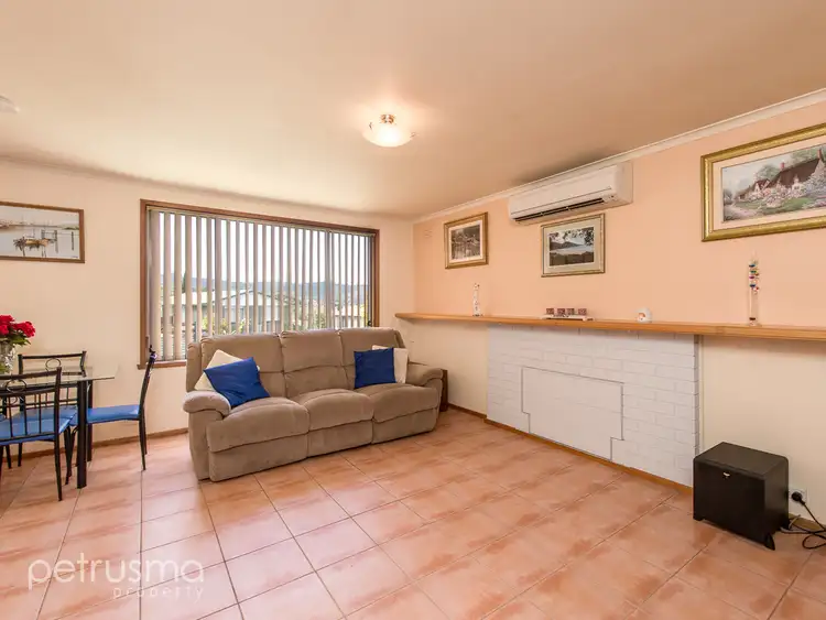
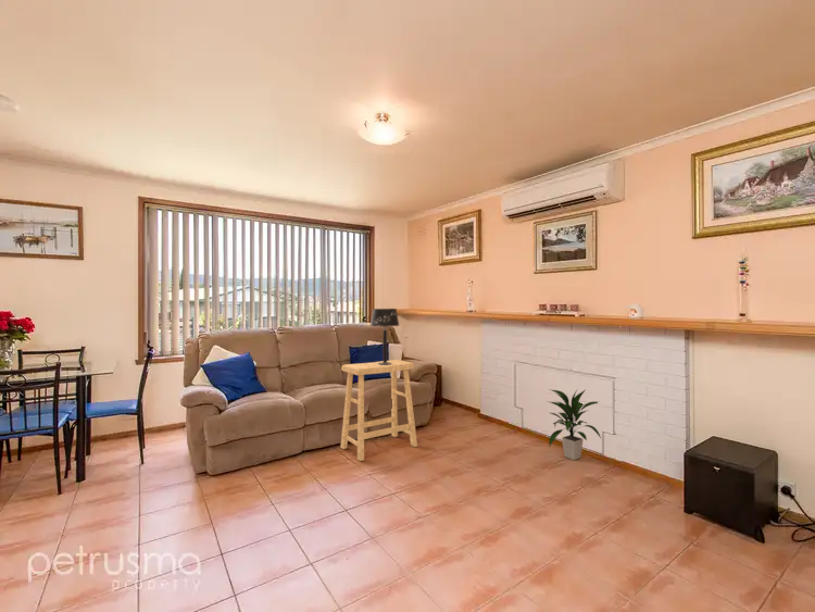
+ stool [340,359,418,462]
+ table lamp [369,308,400,365]
+ indoor plant [546,388,602,461]
